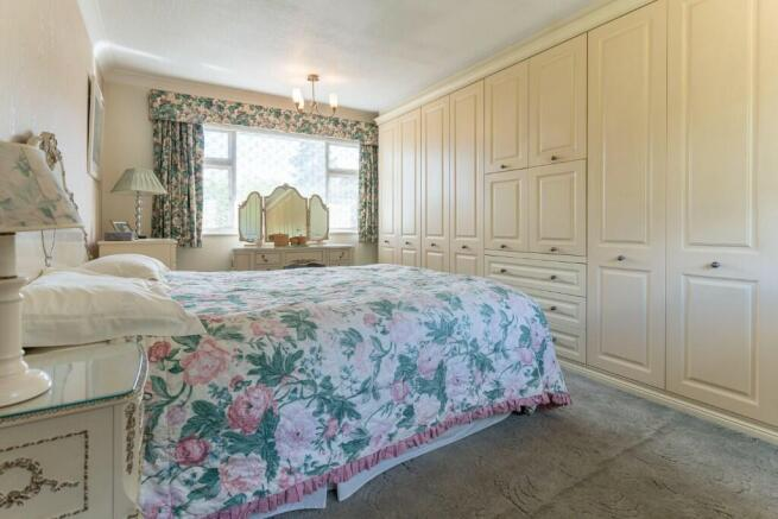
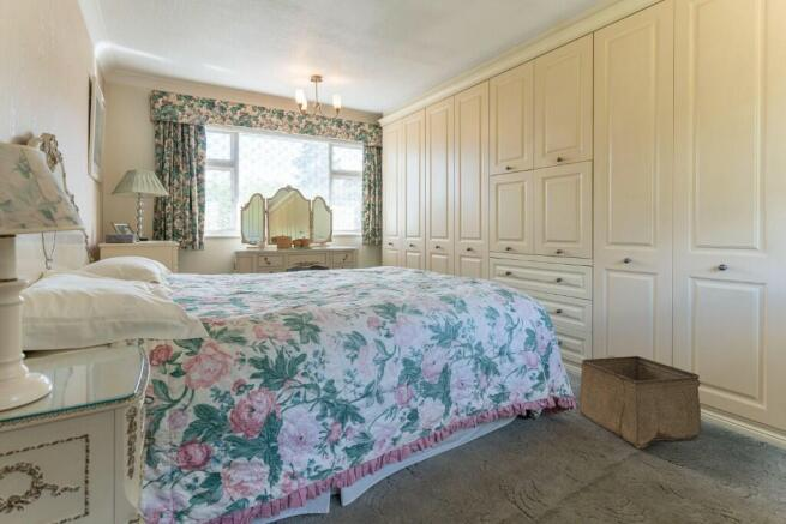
+ storage bin [578,355,702,450]
